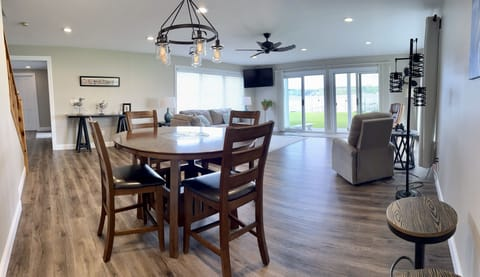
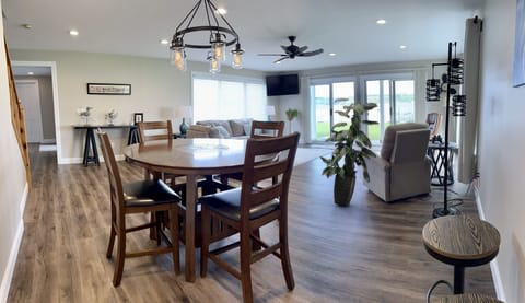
+ indoor plant [318,97,381,207]
